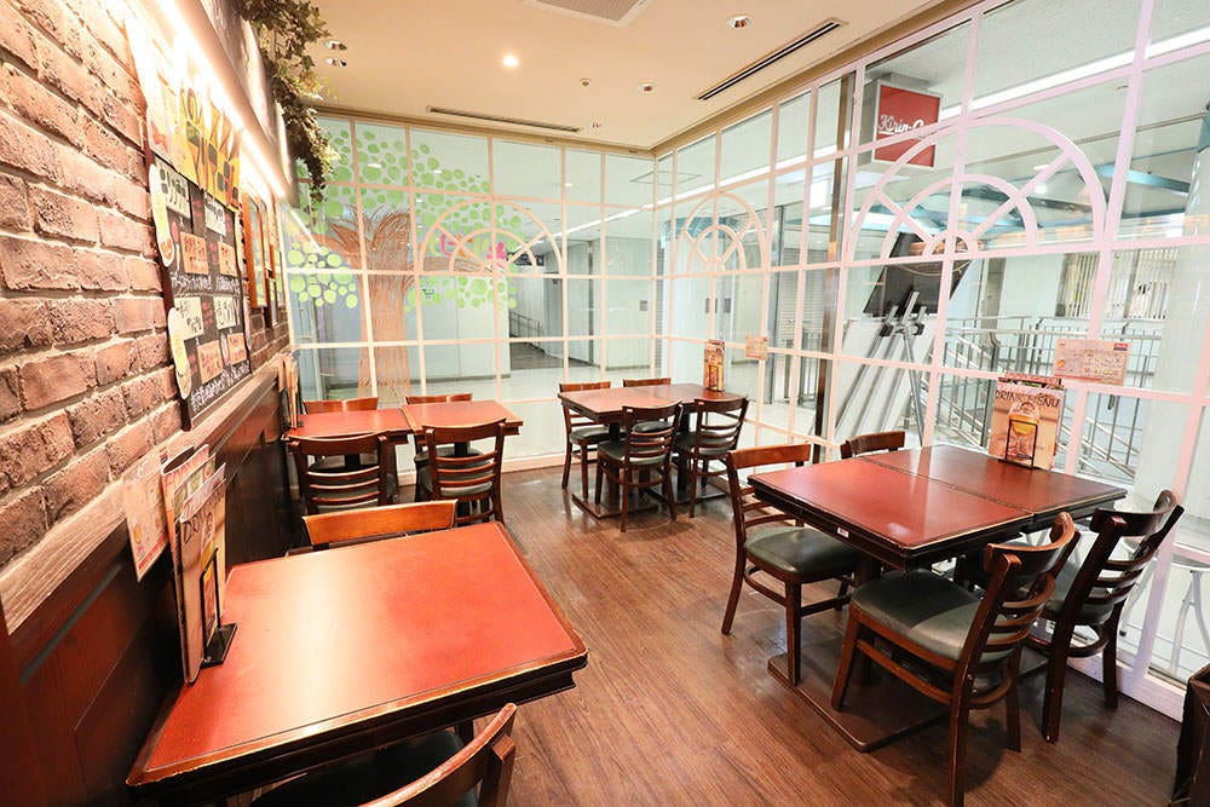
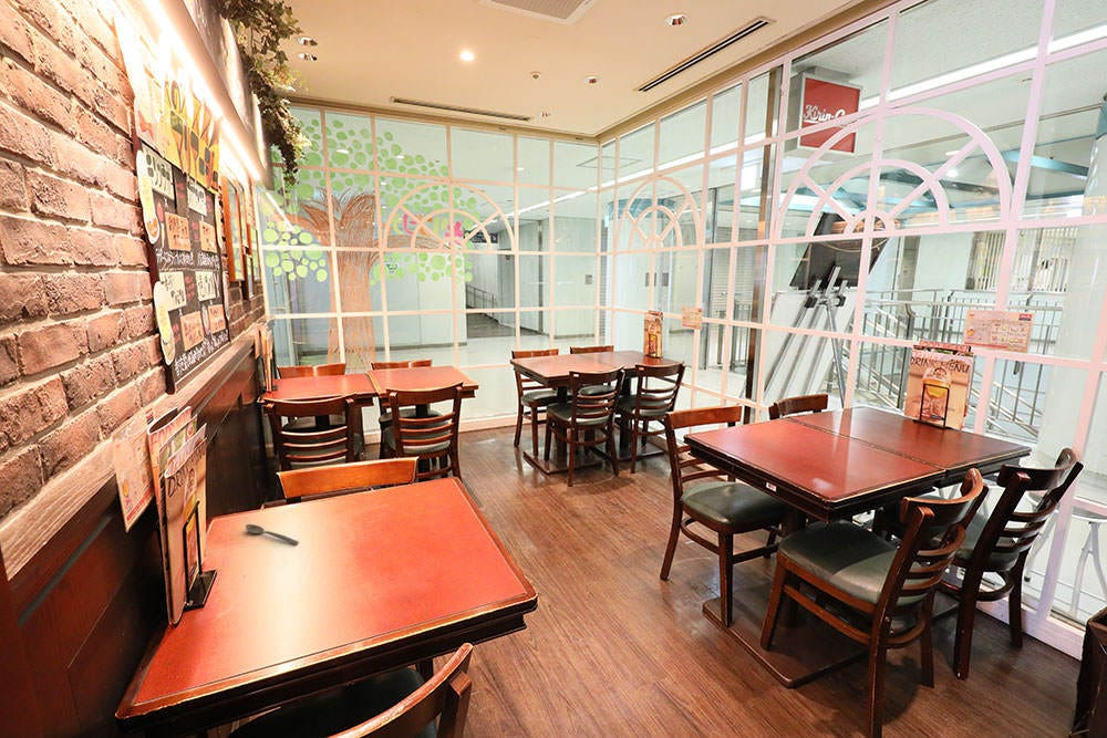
+ spoon [245,523,300,545]
